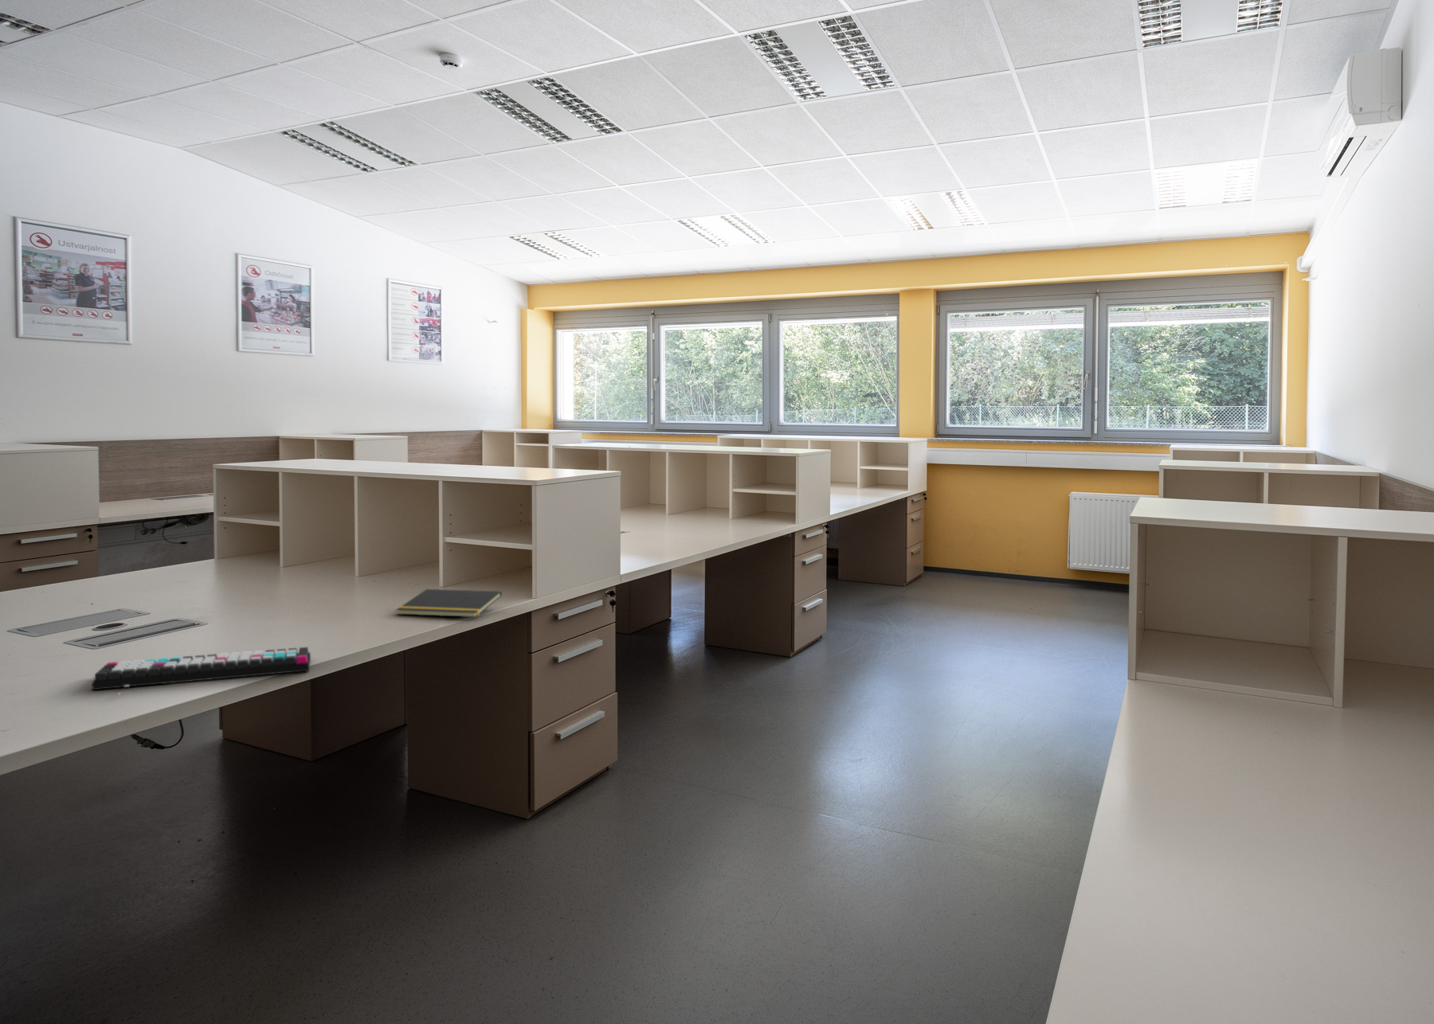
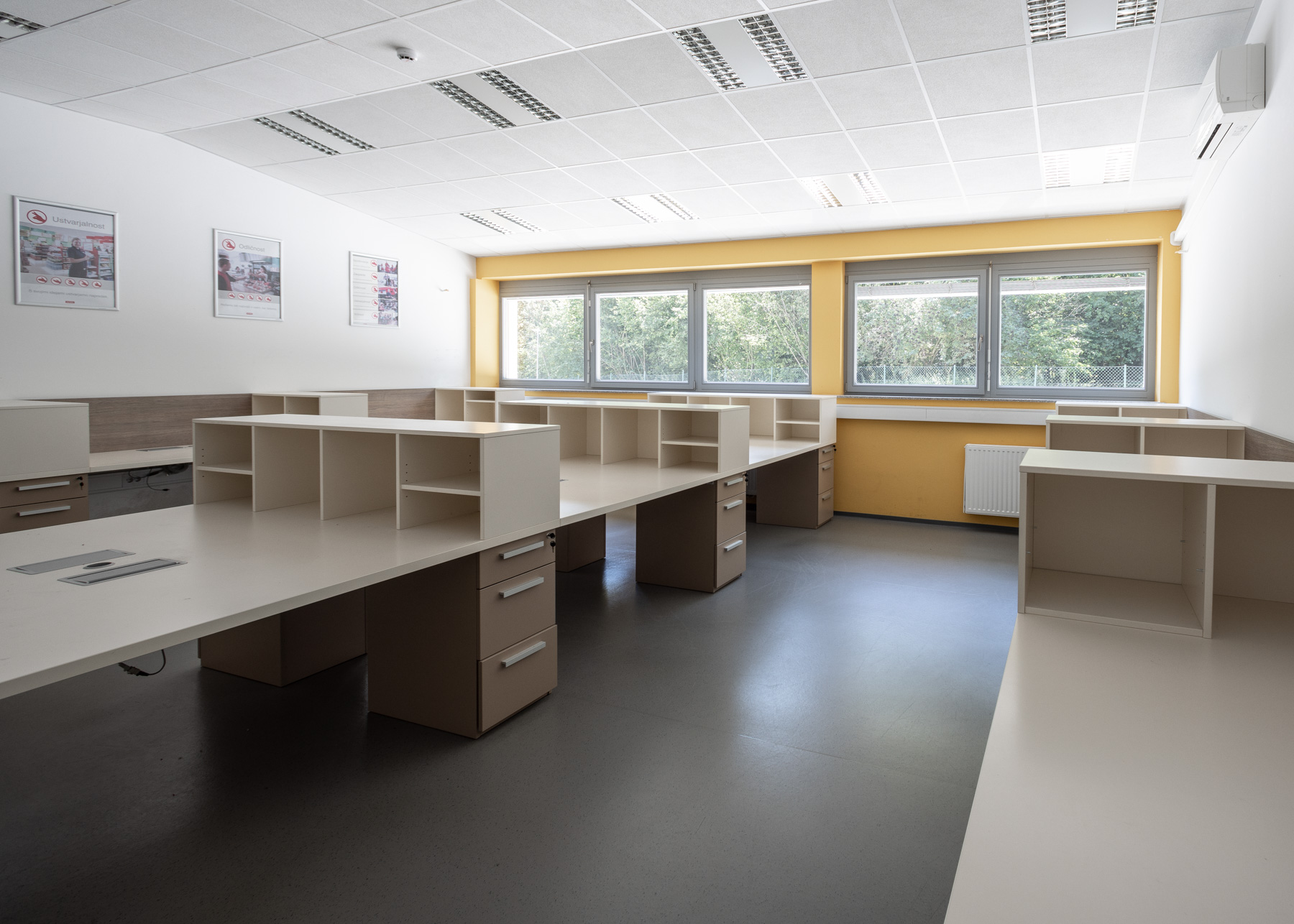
- keyboard [91,646,311,697]
- notepad [396,588,503,618]
